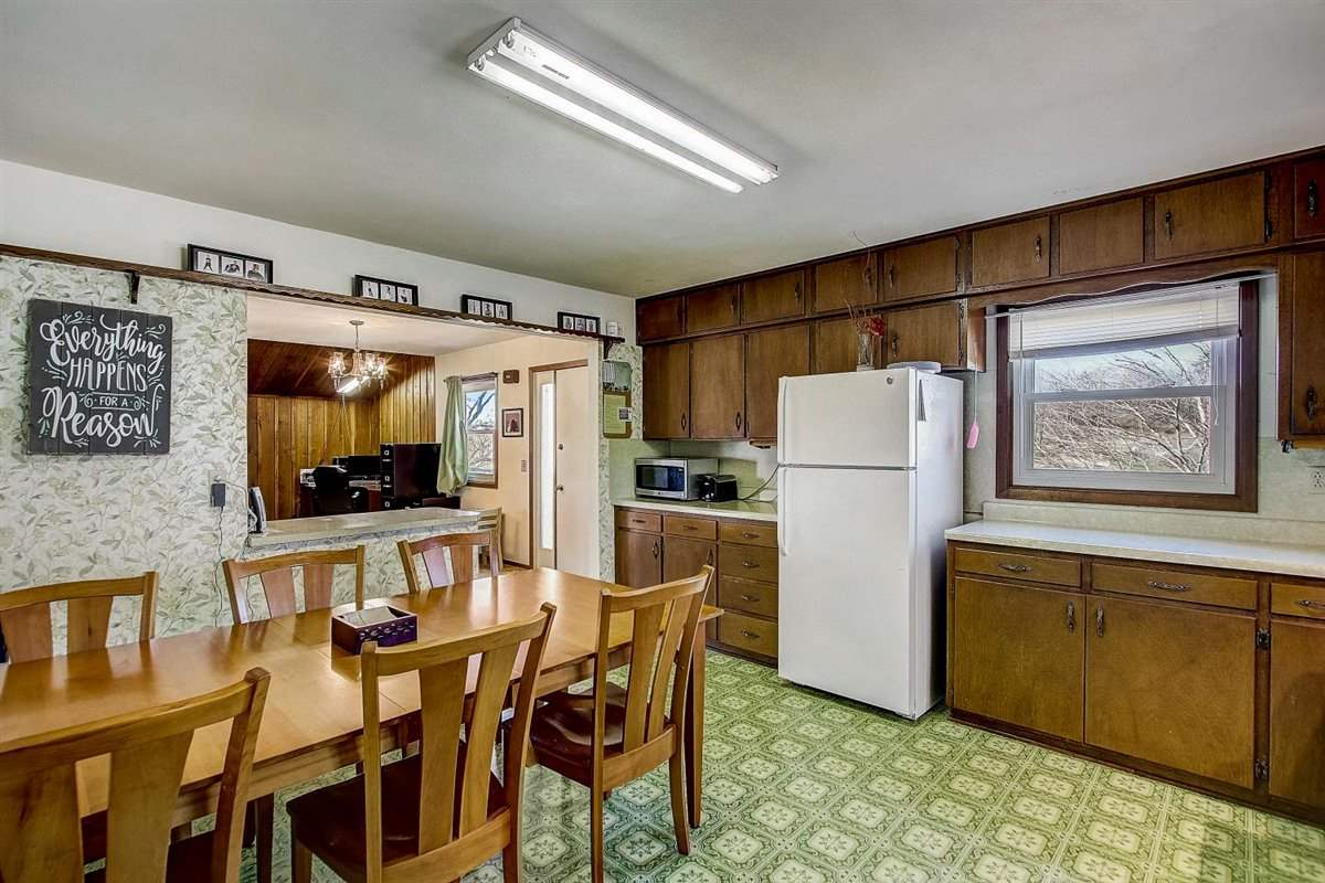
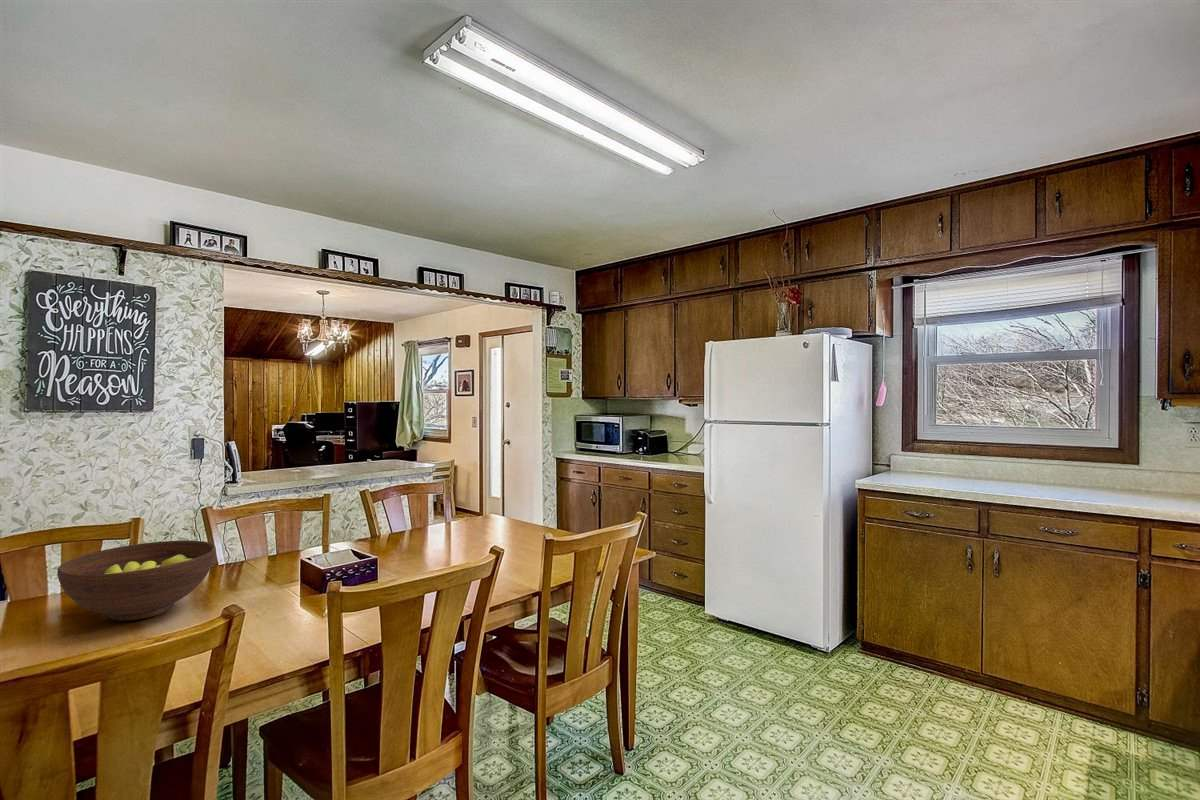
+ fruit bowl [56,540,217,622]
